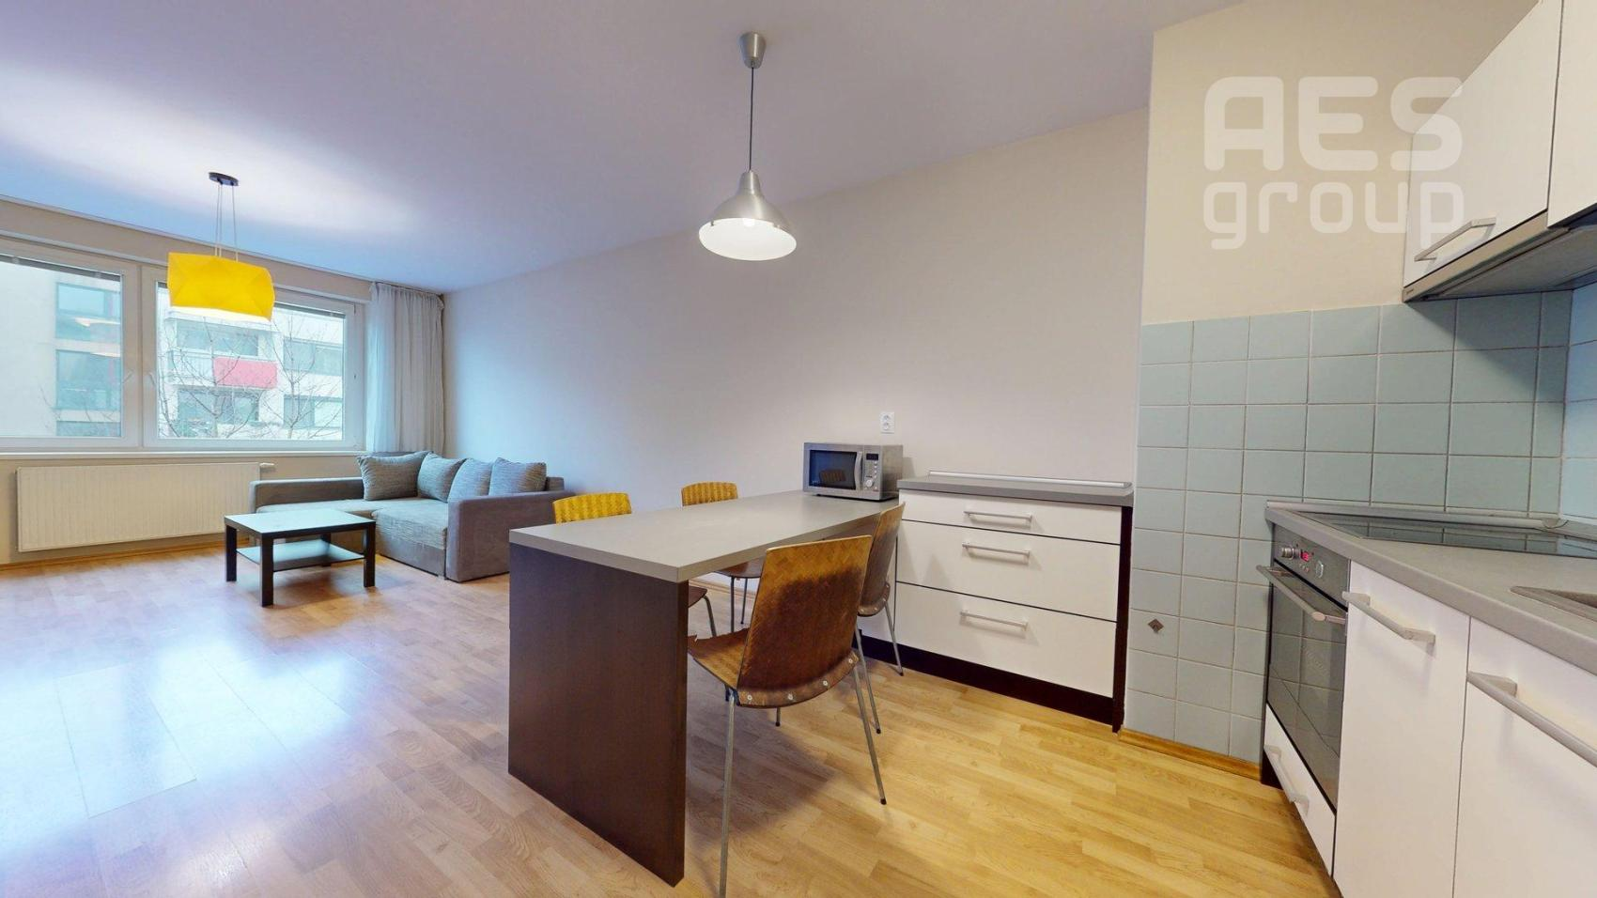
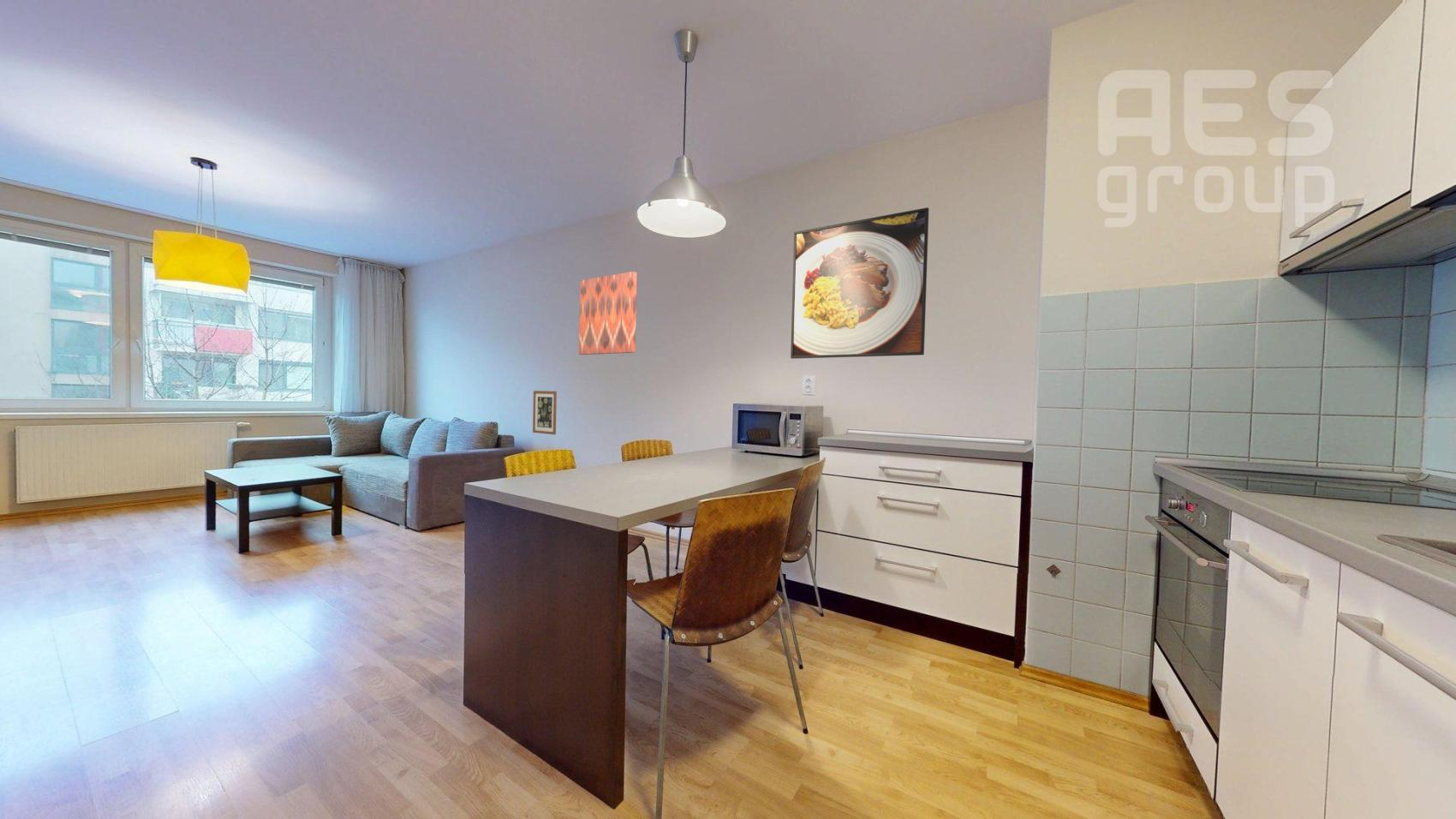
+ wall art [578,271,638,356]
+ wall art [532,390,558,435]
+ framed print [790,206,930,360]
